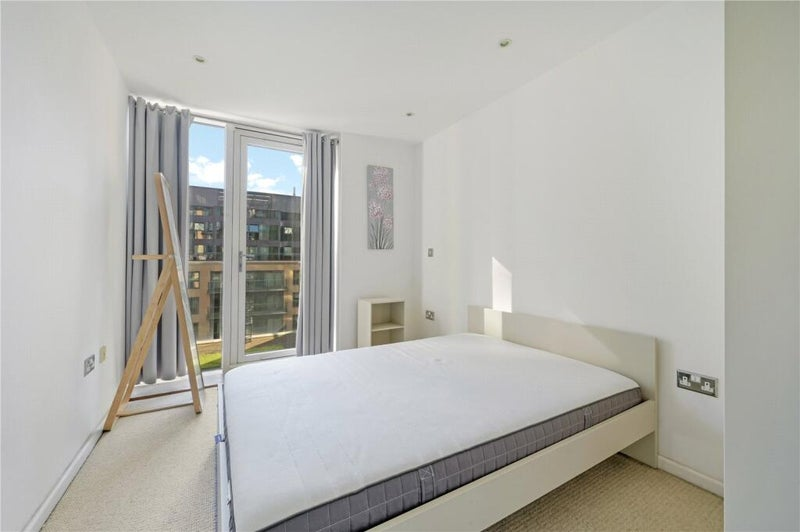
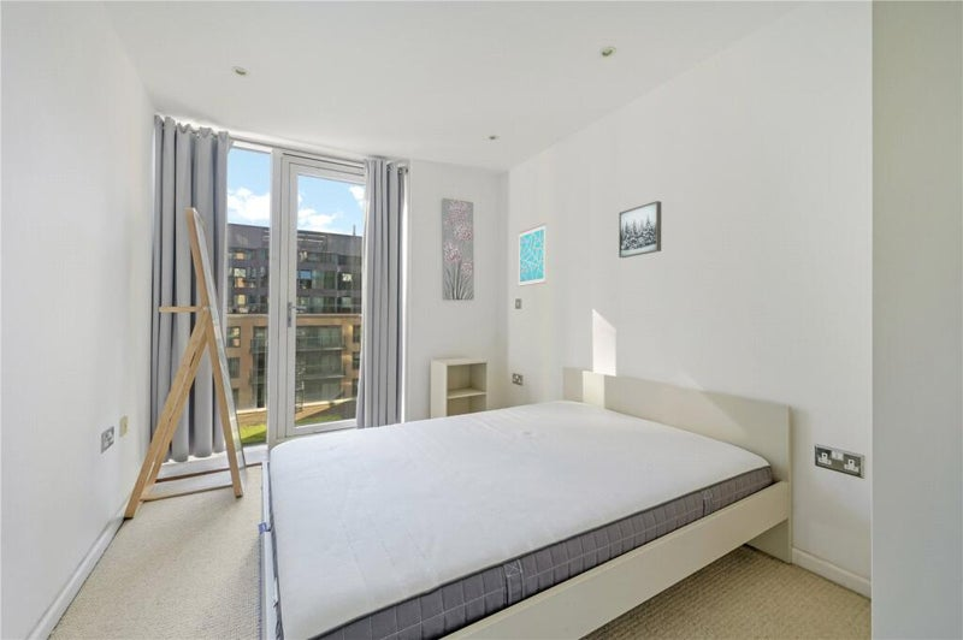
+ wall art [518,223,547,288]
+ wall art [618,200,662,259]
